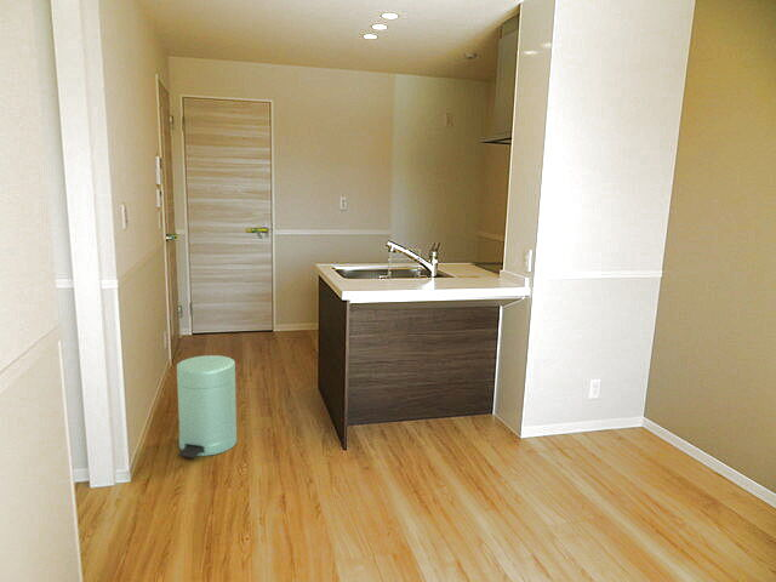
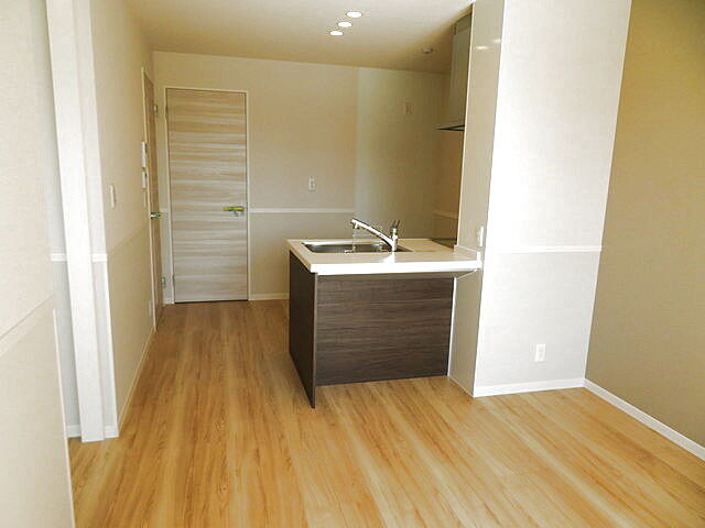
- trash can [176,354,238,460]
